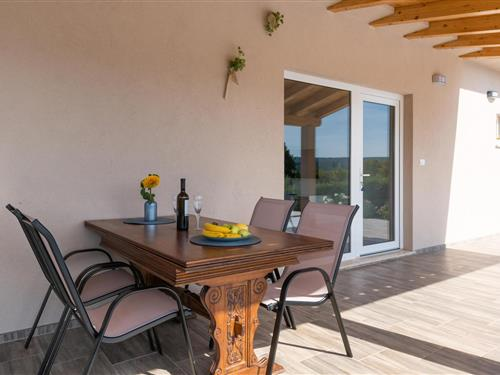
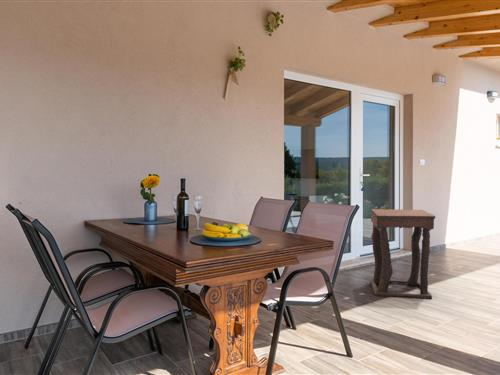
+ side table [369,208,436,300]
